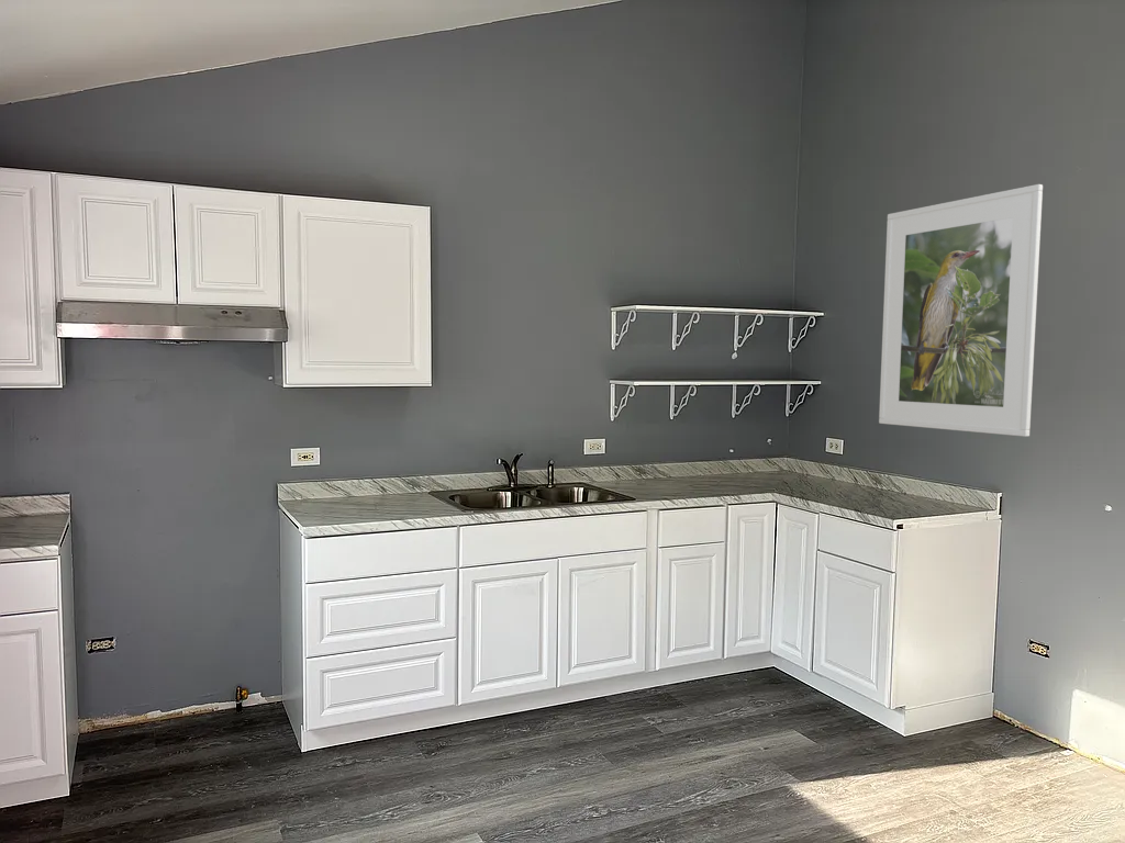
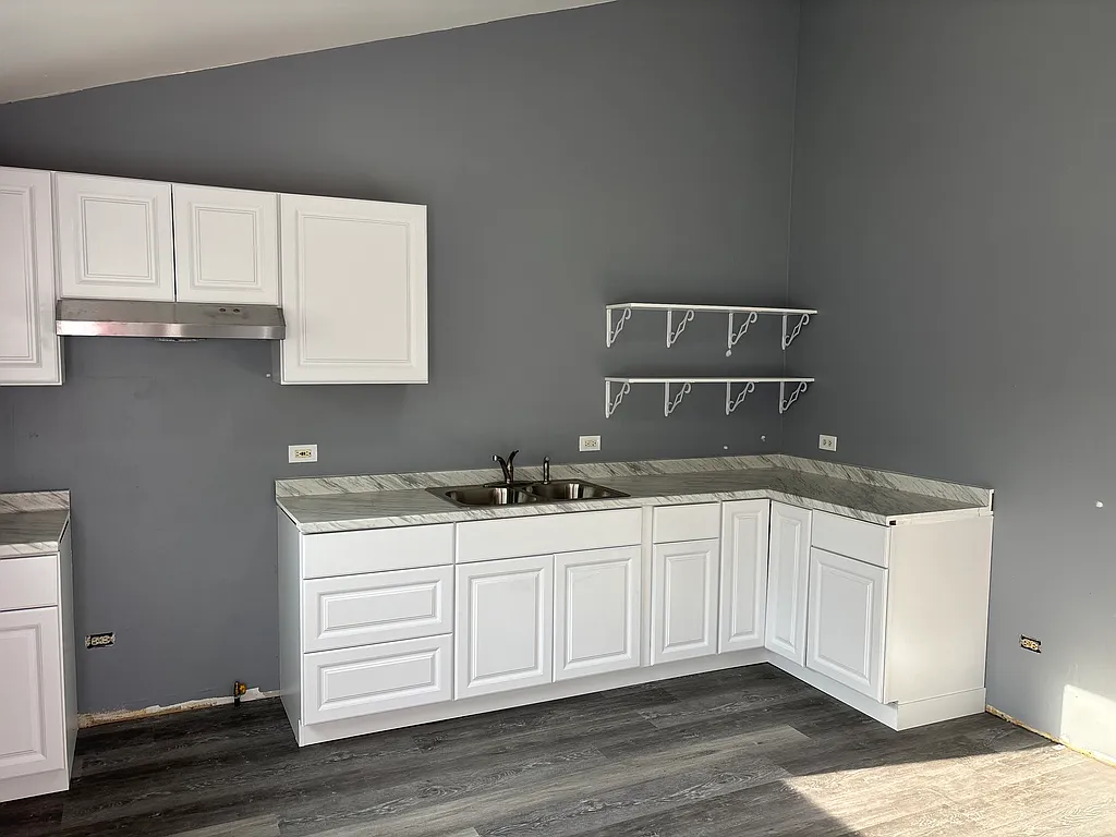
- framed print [878,183,1044,438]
